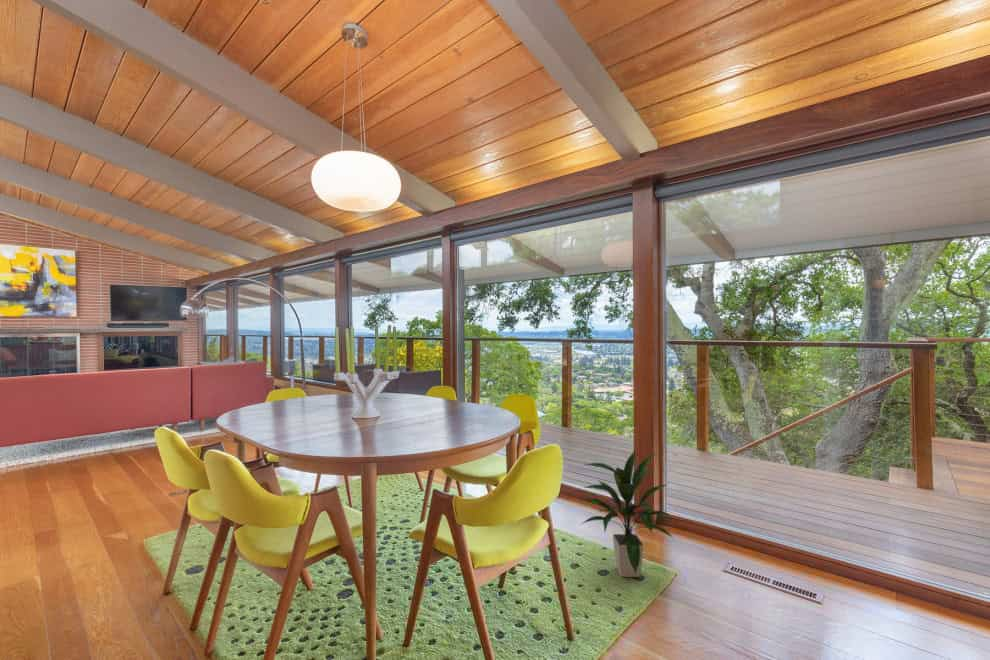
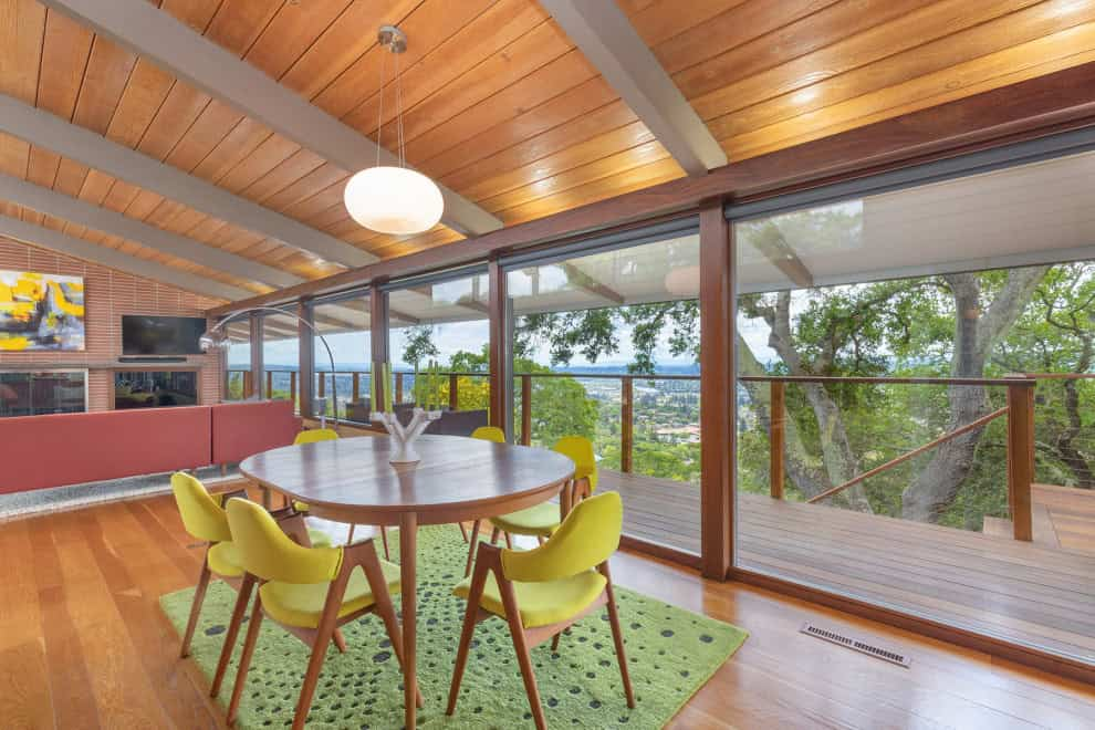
- indoor plant [578,448,675,578]
